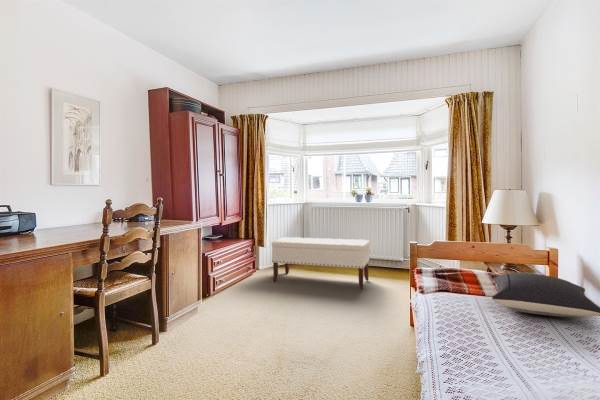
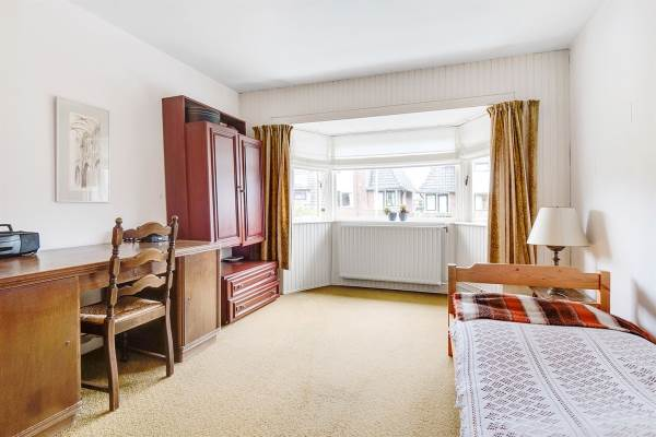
- bench [271,236,371,290]
- pillow [491,272,600,318]
